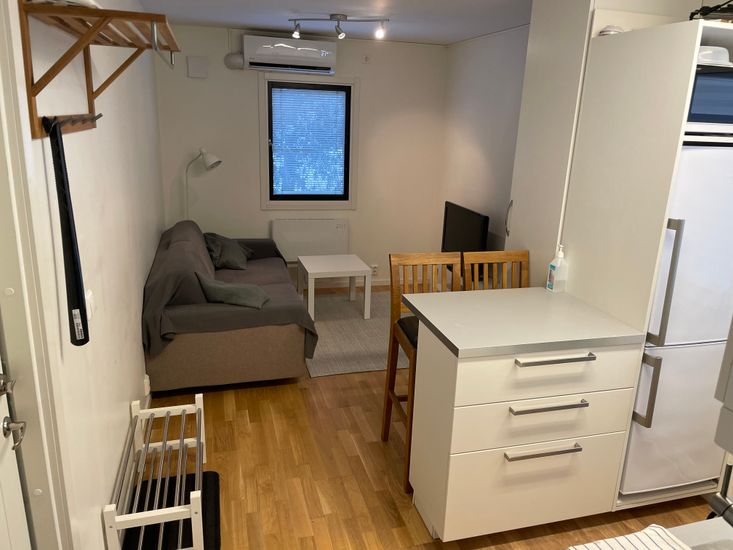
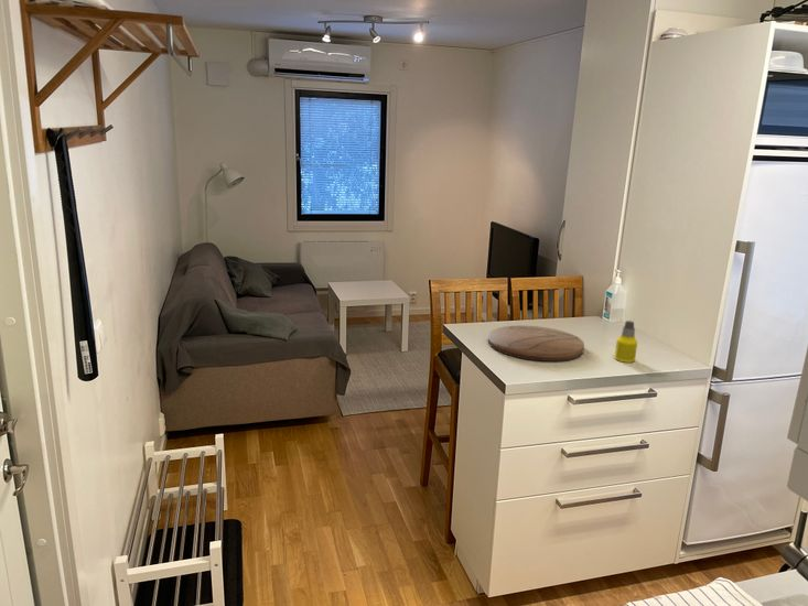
+ cutting board [487,324,585,362]
+ bottle [614,320,638,364]
